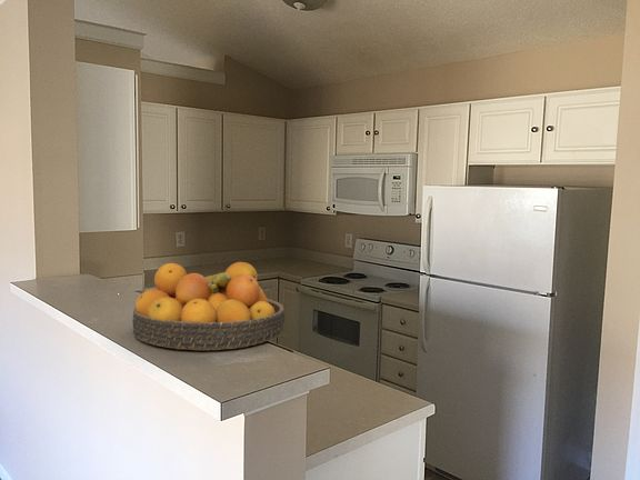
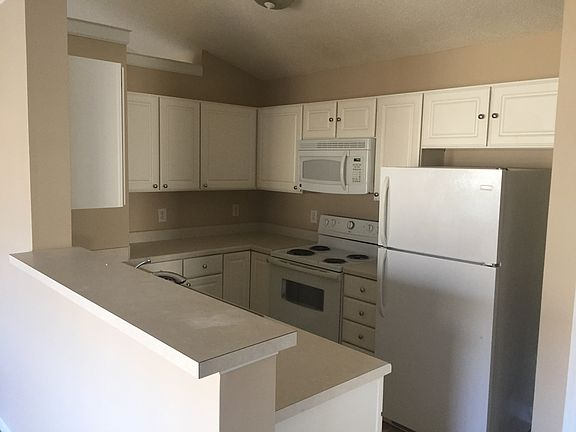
- fruit bowl [131,261,286,351]
